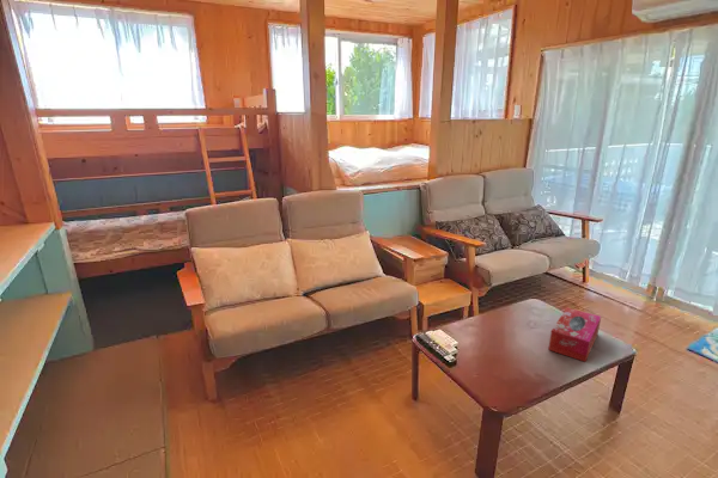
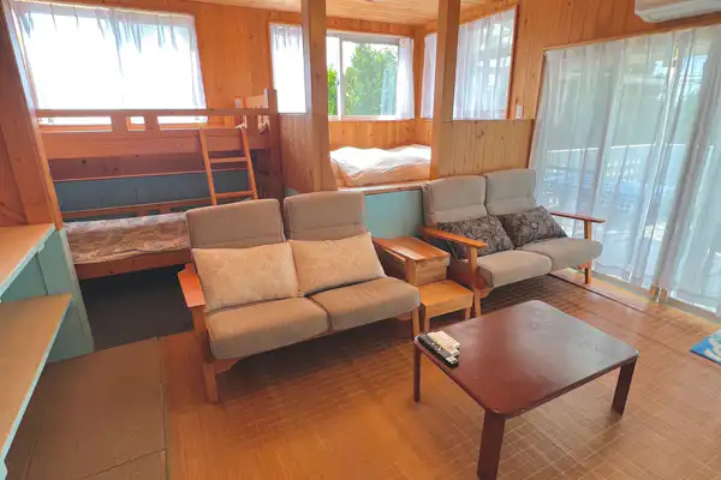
- tissue box [547,307,602,363]
